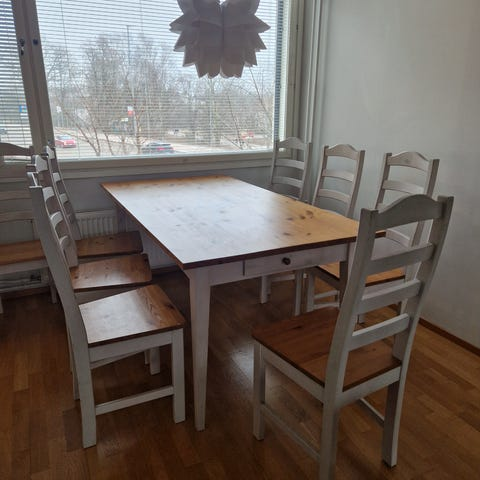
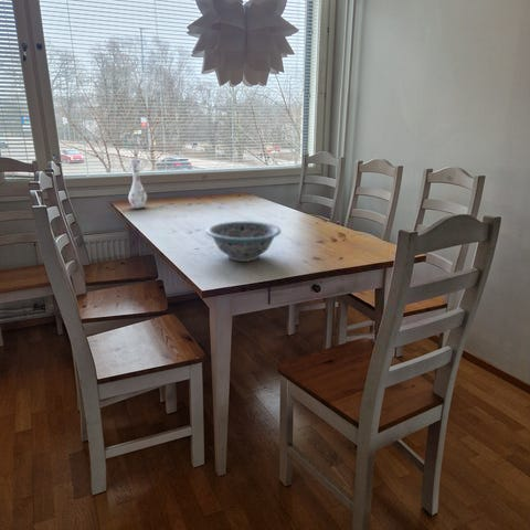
+ vase [127,158,148,210]
+ decorative bowl [204,220,283,263]
